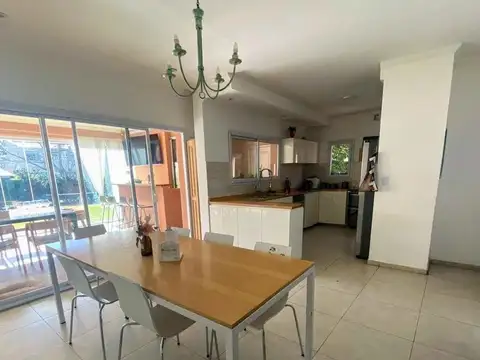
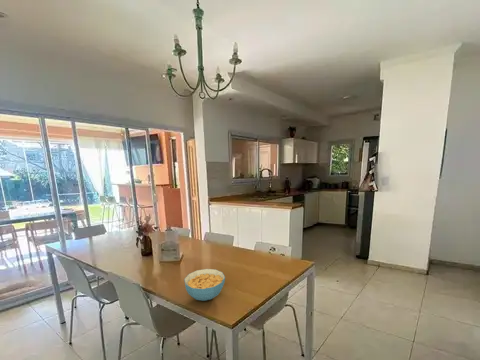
+ cereal bowl [183,268,226,302]
